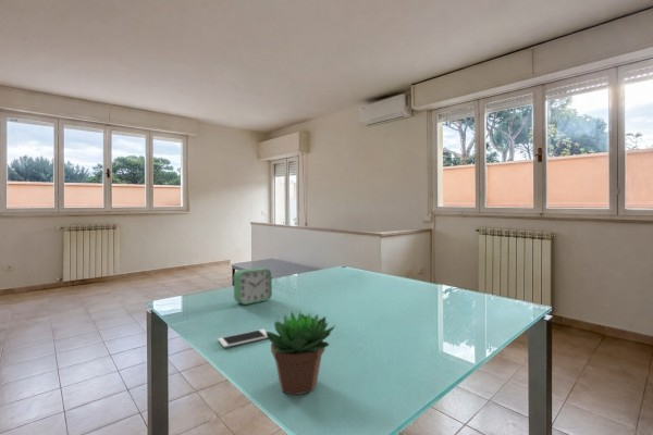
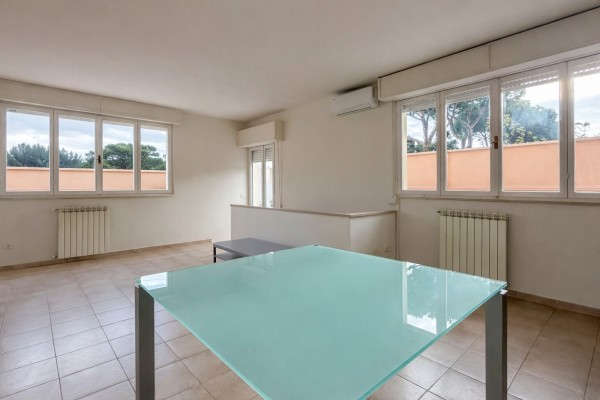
- alarm clock [233,266,273,306]
- cell phone [217,328,269,349]
- succulent plant [266,310,336,396]
